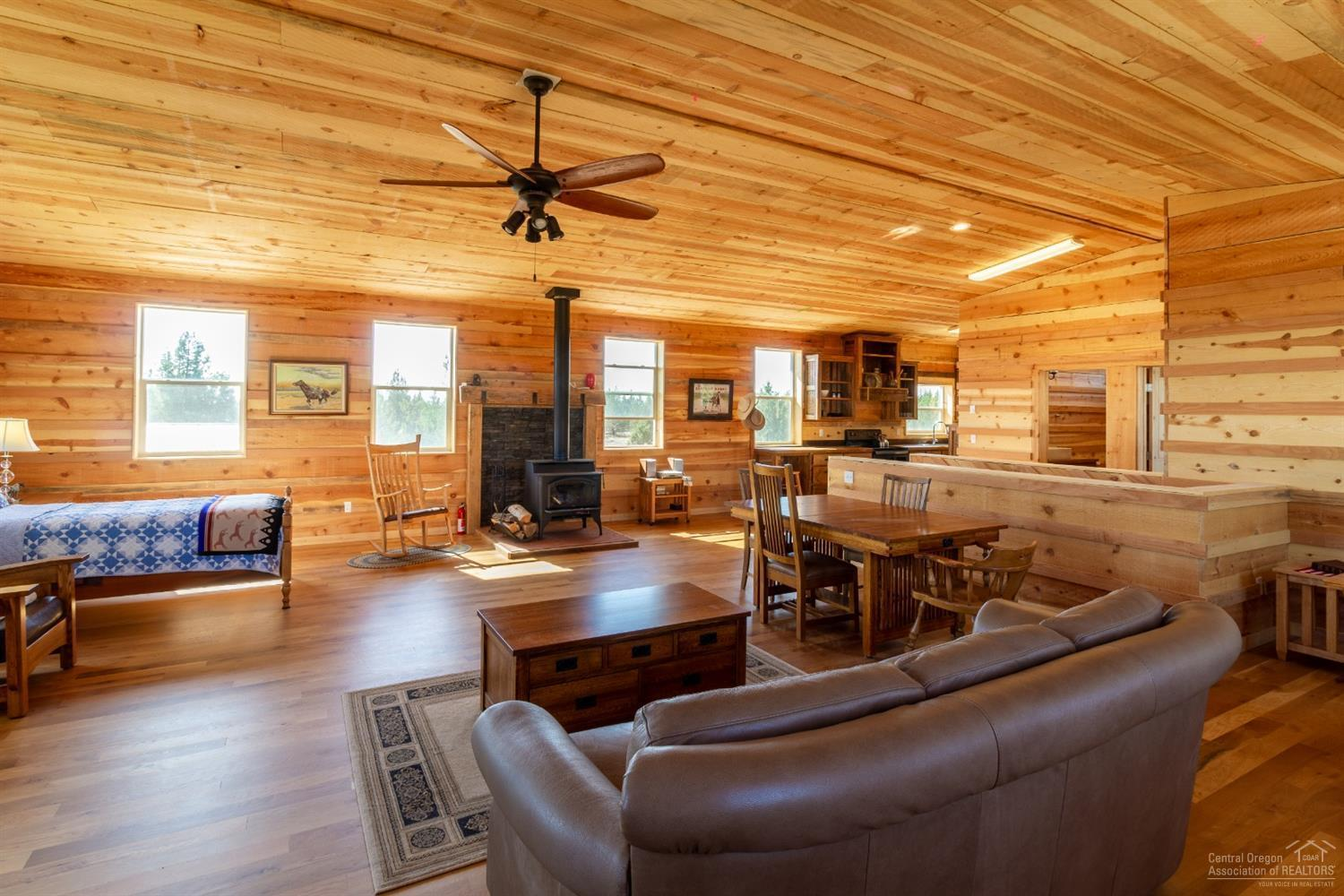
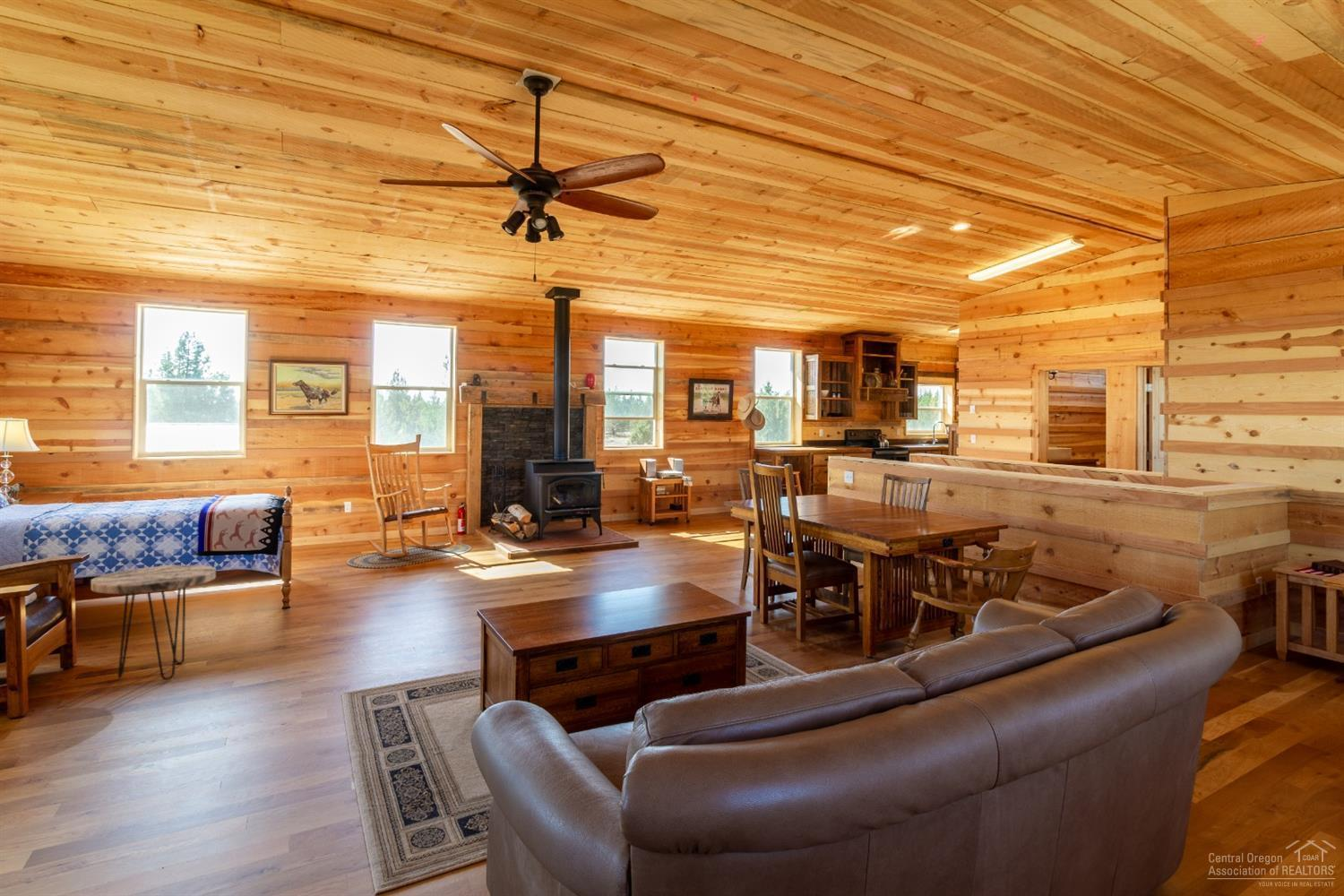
+ side table [90,564,217,681]
